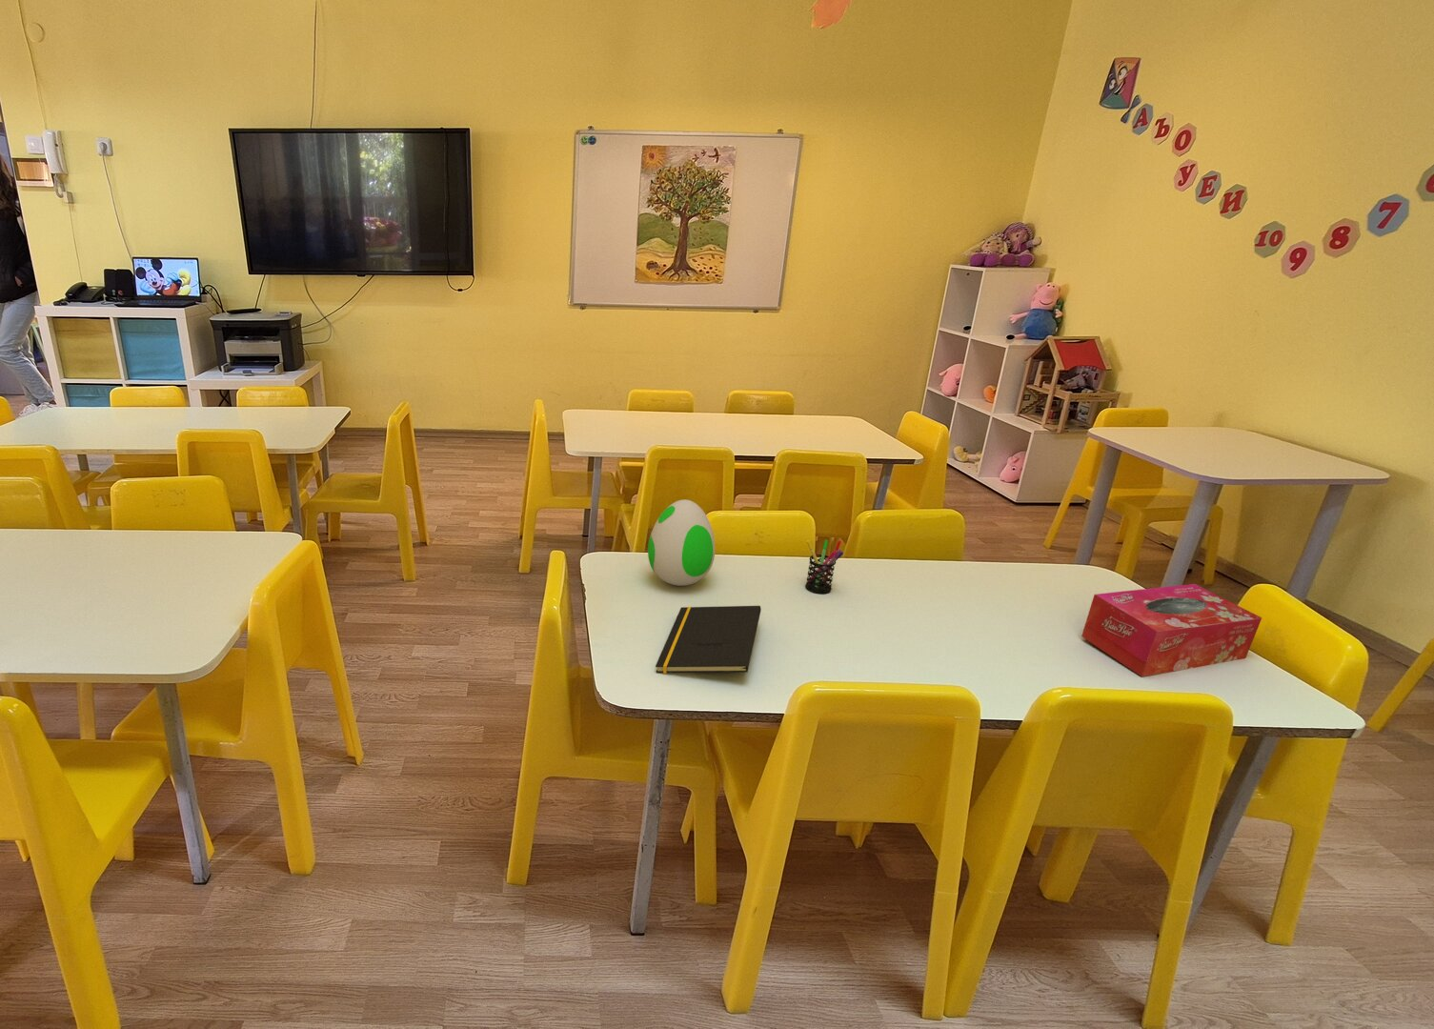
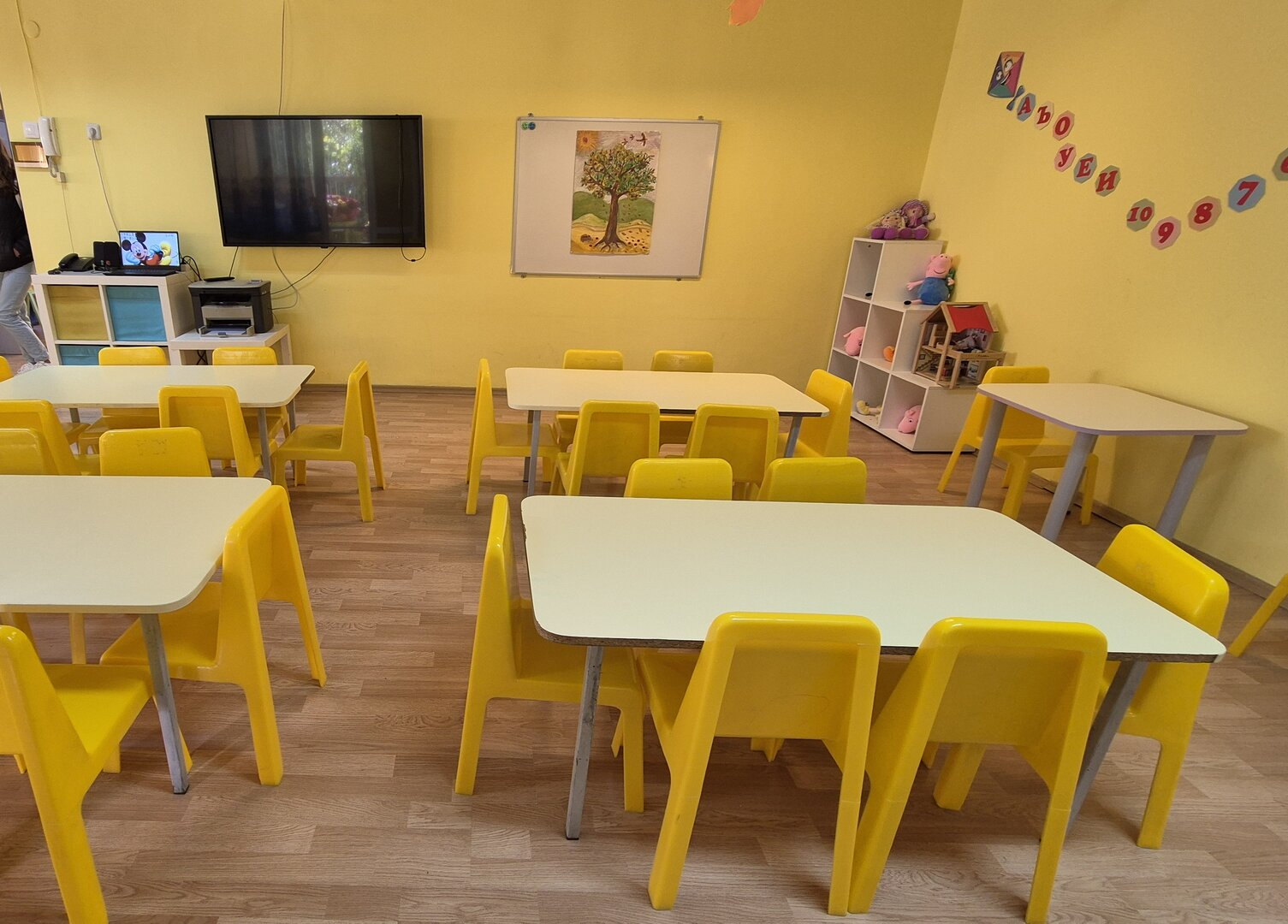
- notepad [655,605,763,675]
- tissue box [1080,584,1263,677]
- pen holder [804,539,844,595]
- decorative egg [647,498,716,587]
